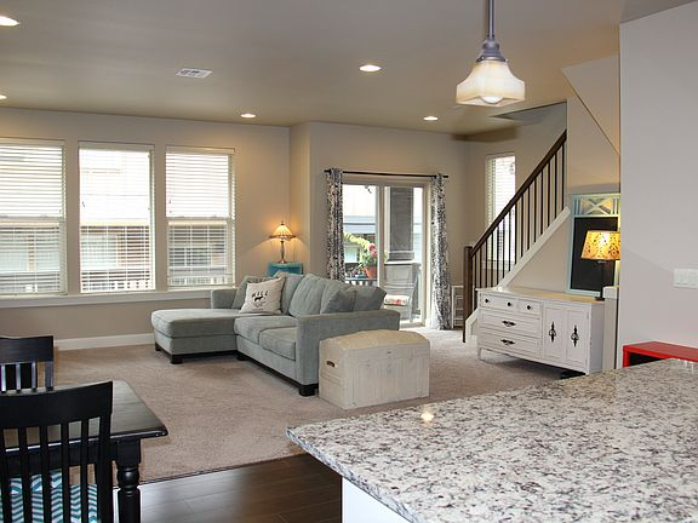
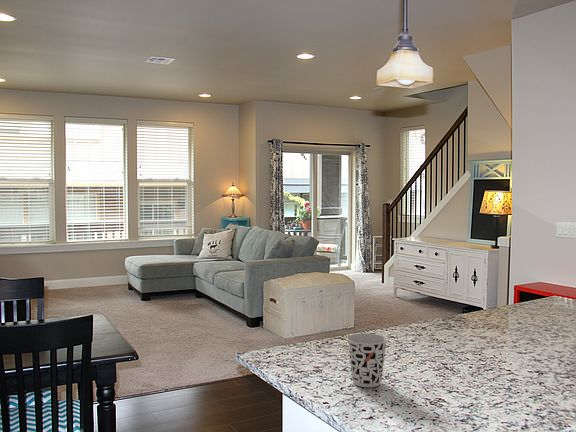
+ cup [346,332,388,388]
